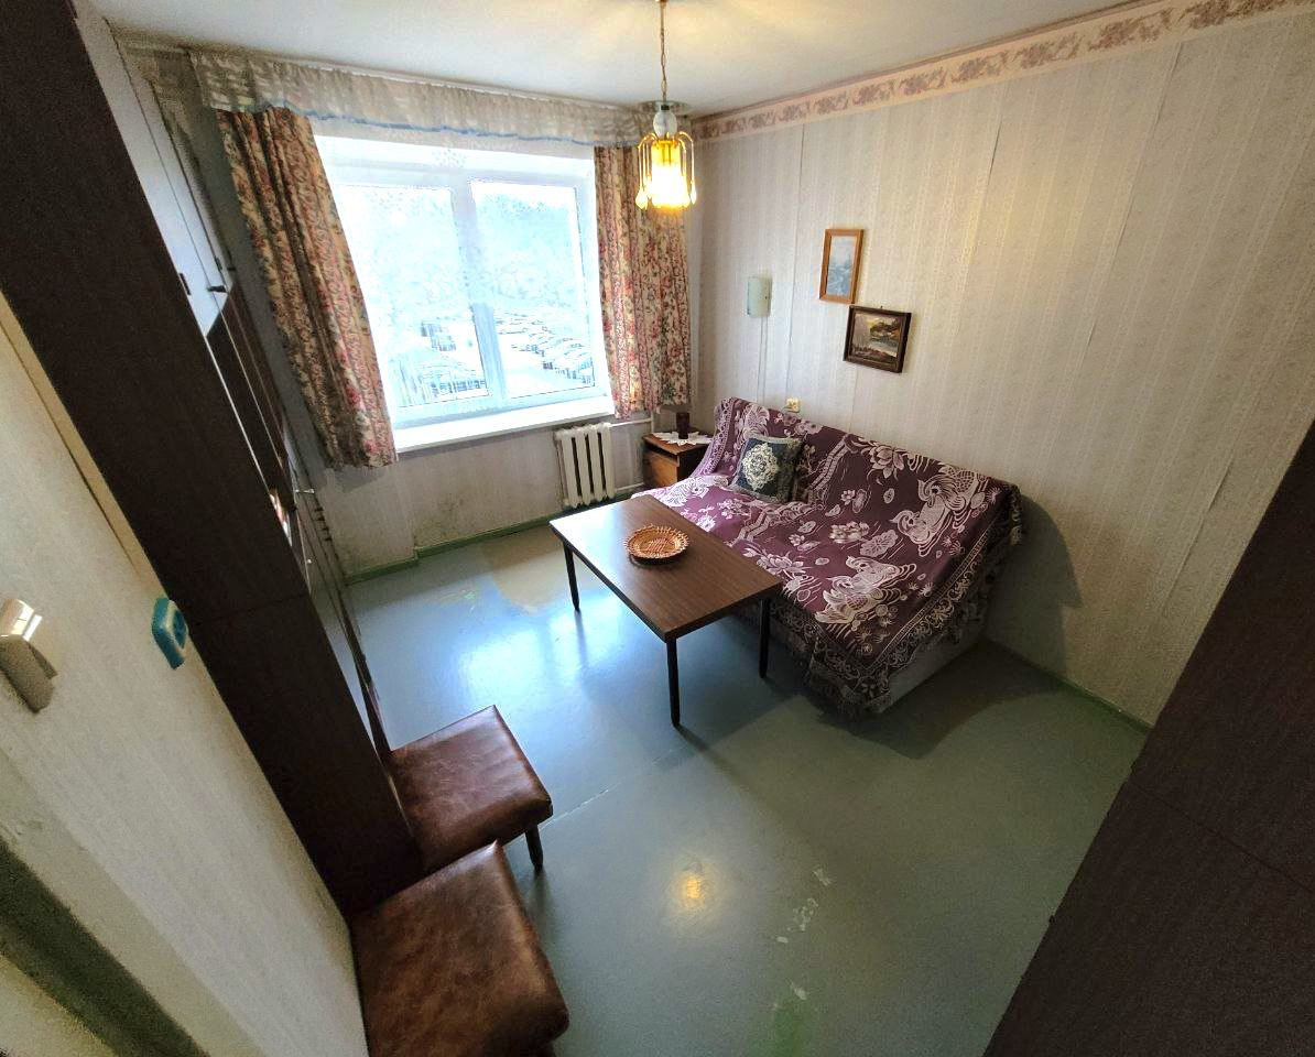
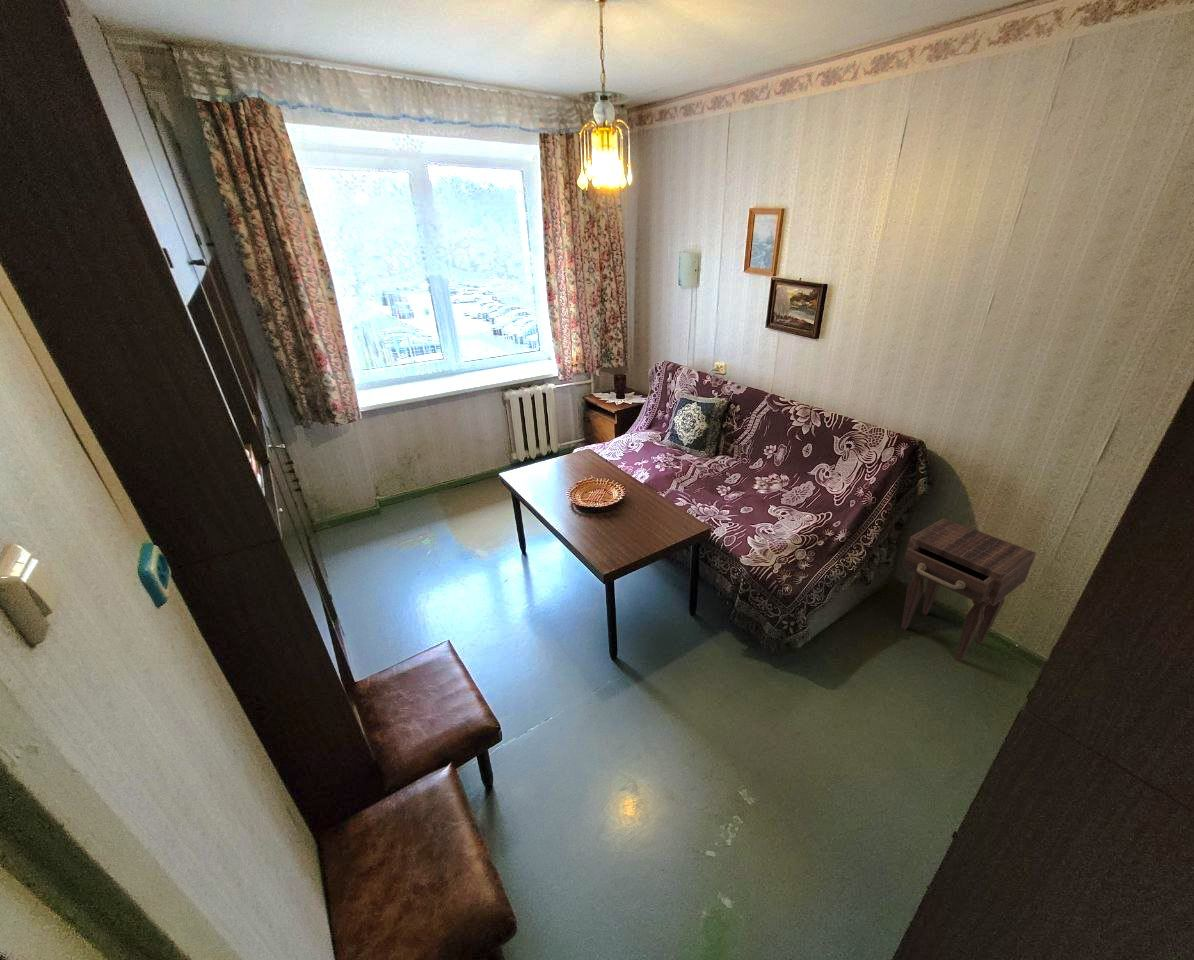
+ nightstand [900,517,1037,662]
